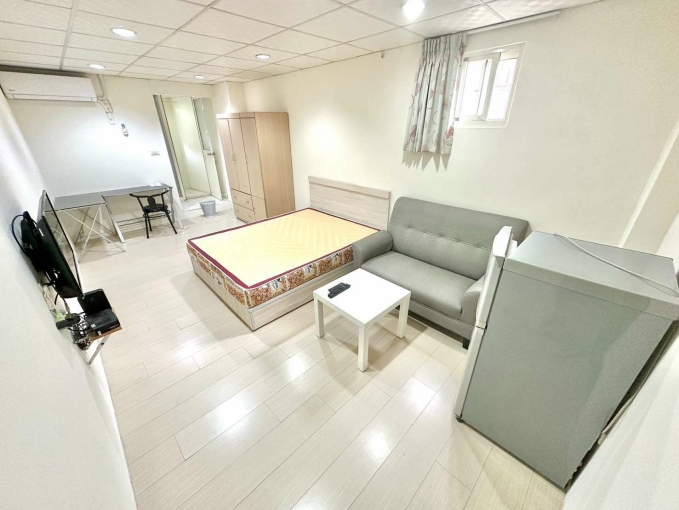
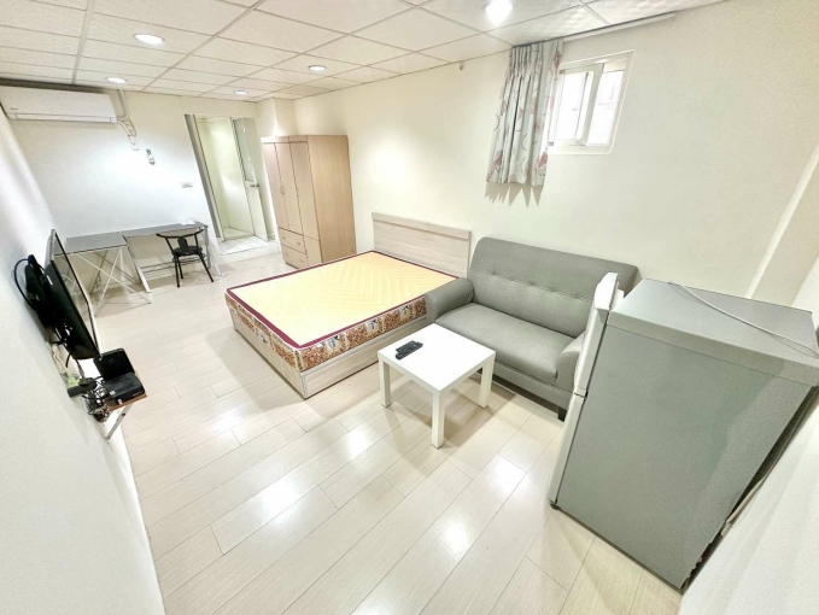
- wastebasket [198,199,217,219]
